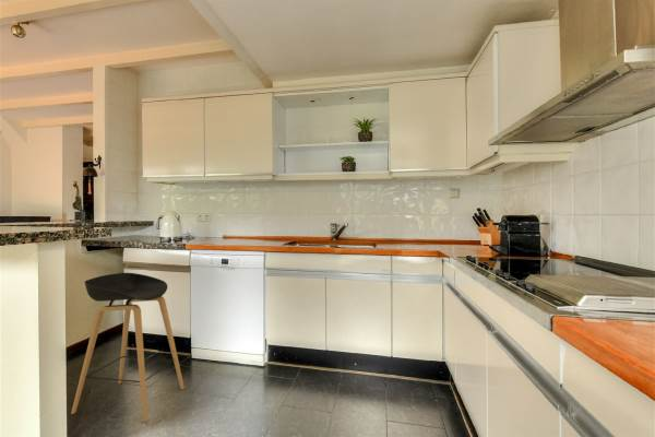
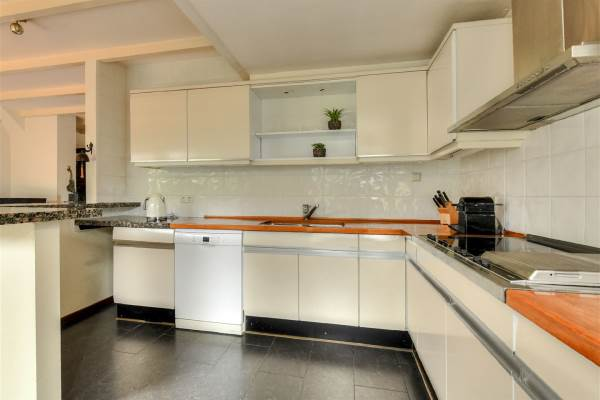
- stool [70,272,186,423]
